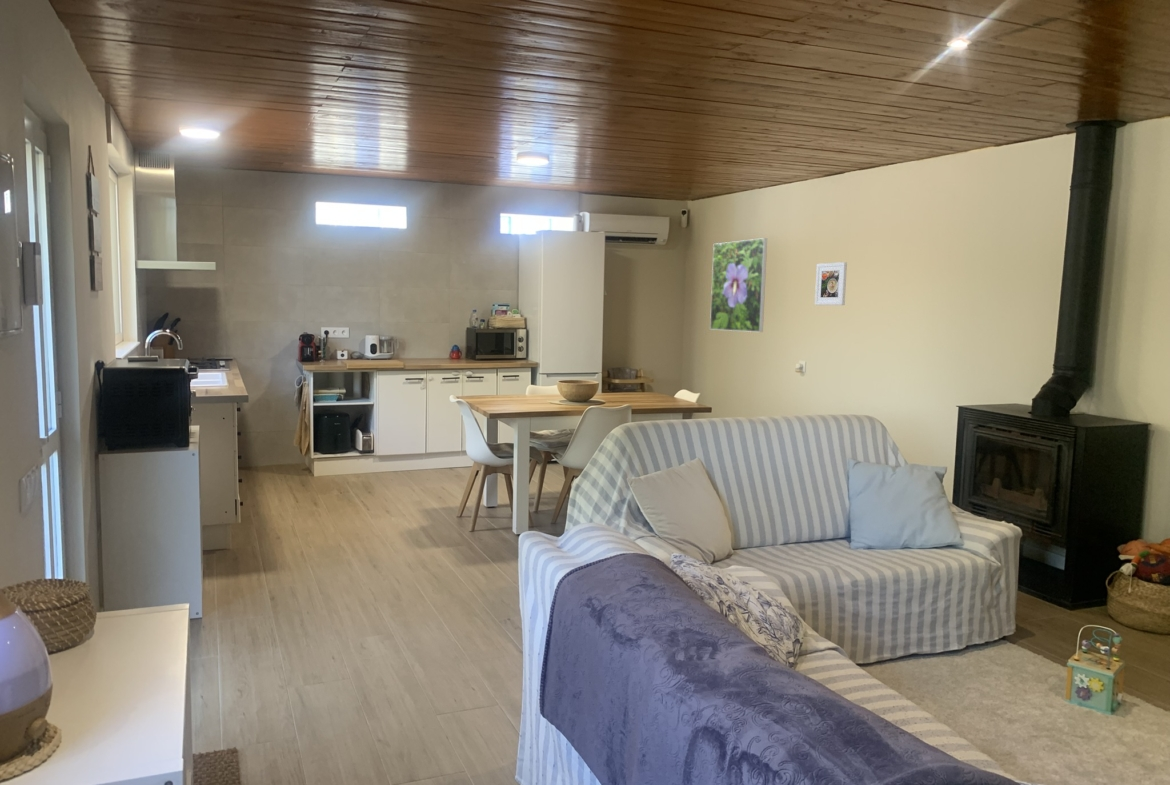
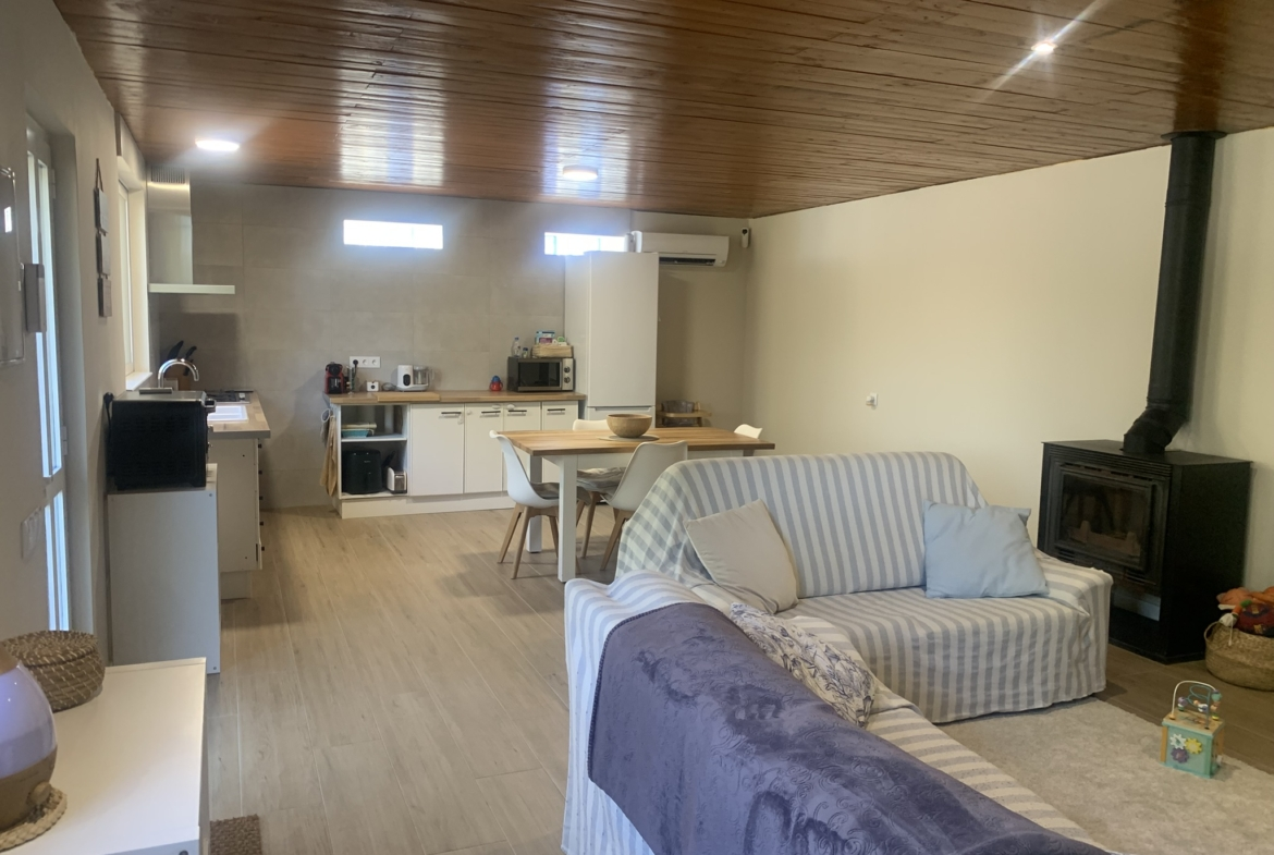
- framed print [814,261,848,306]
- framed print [709,237,768,333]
